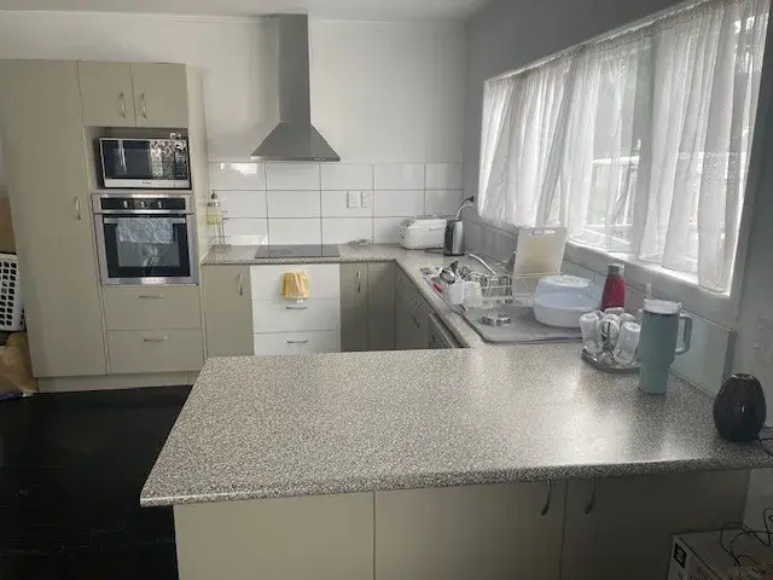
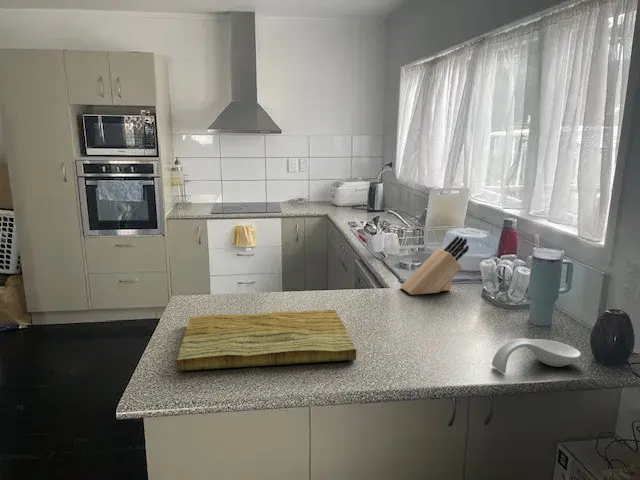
+ cutting board [175,309,357,372]
+ knife block [399,235,470,296]
+ spoon rest [491,337,582,374]
